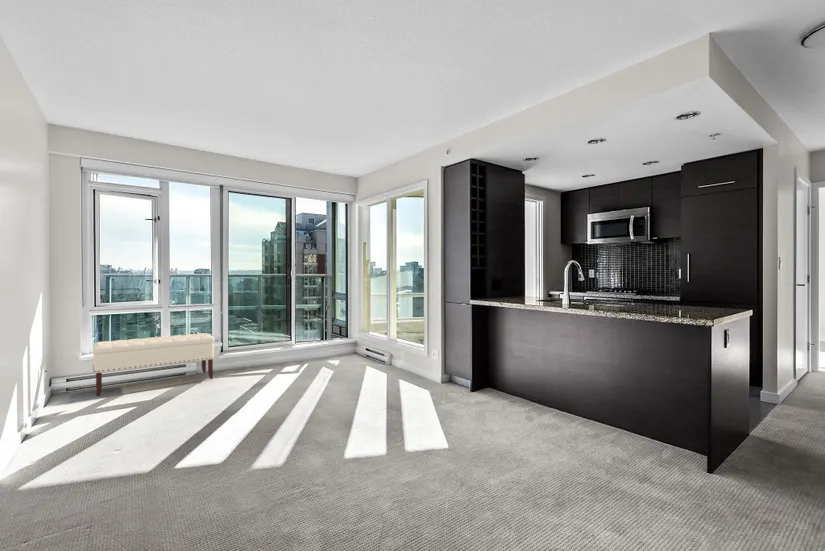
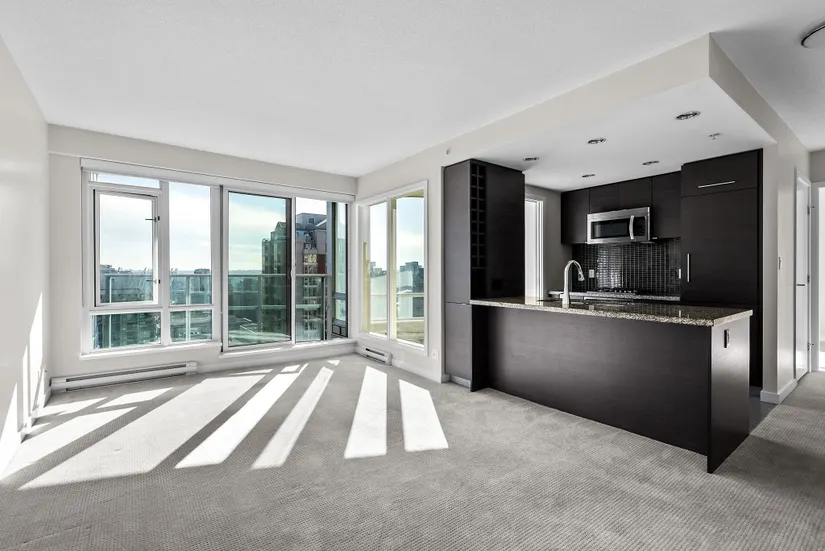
- bench [92,332,216,397]
